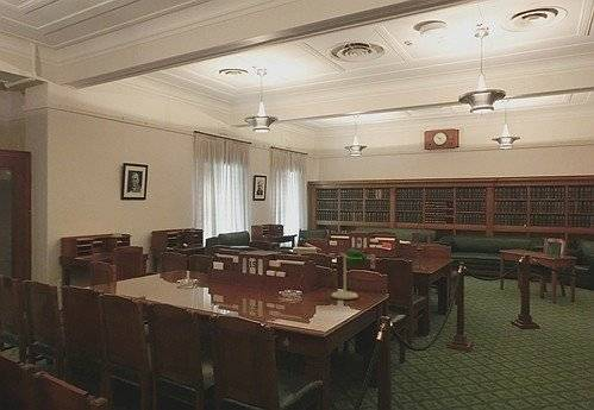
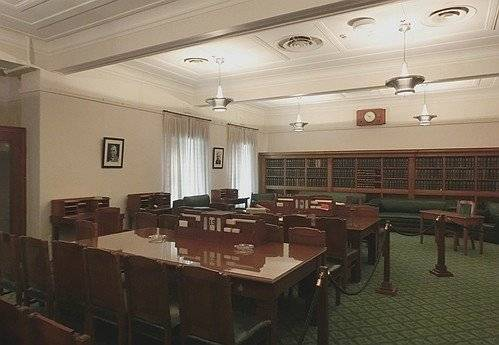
- desk lamp [317,248,369,303]
